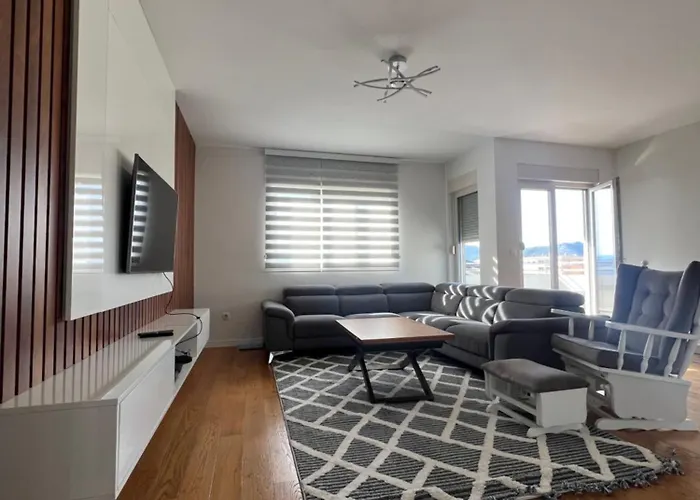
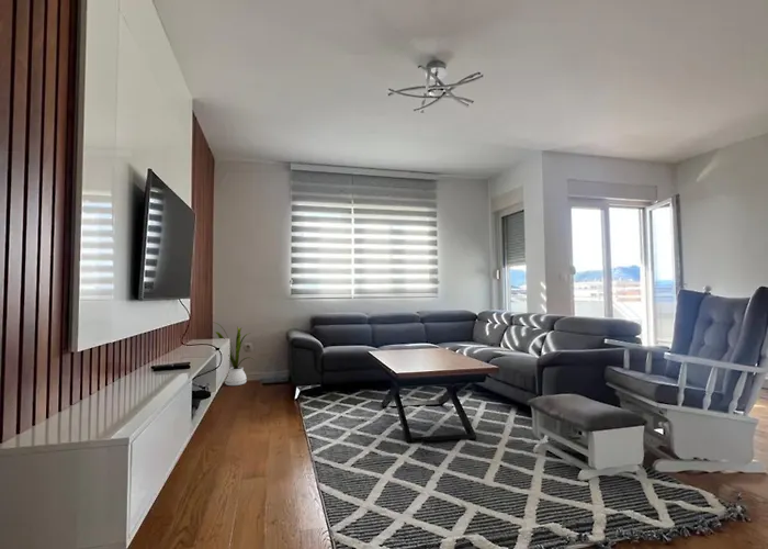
+ house plant [211,321,253,386]
